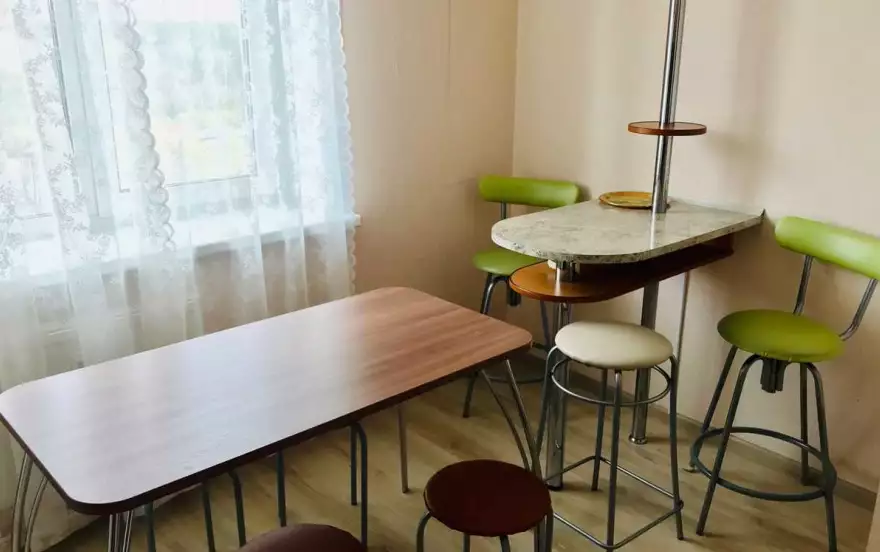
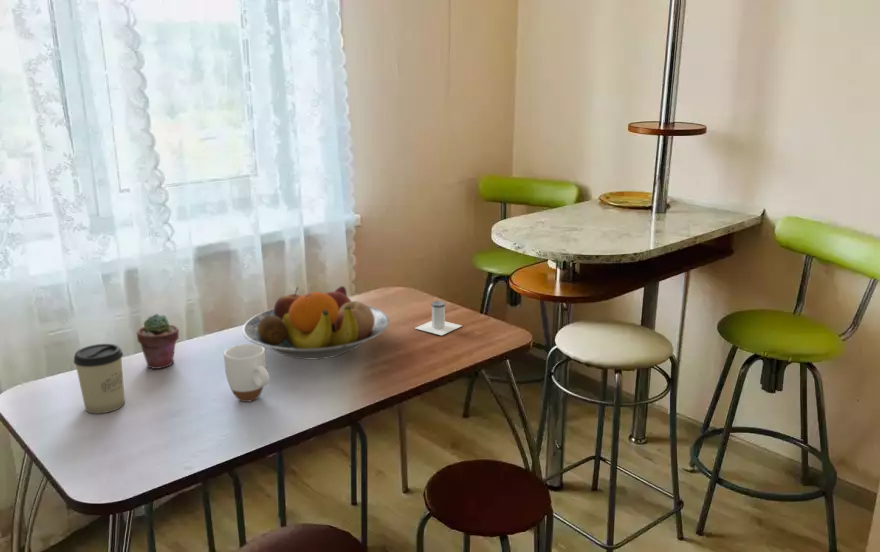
+ mug [223,343,270,403]
+ salt shaker [414,300,463,336]
+ fruit bowl [242,285,390,360]
+ cup [73,343,126,414]
+ potted succulent [136,313,180,370]
